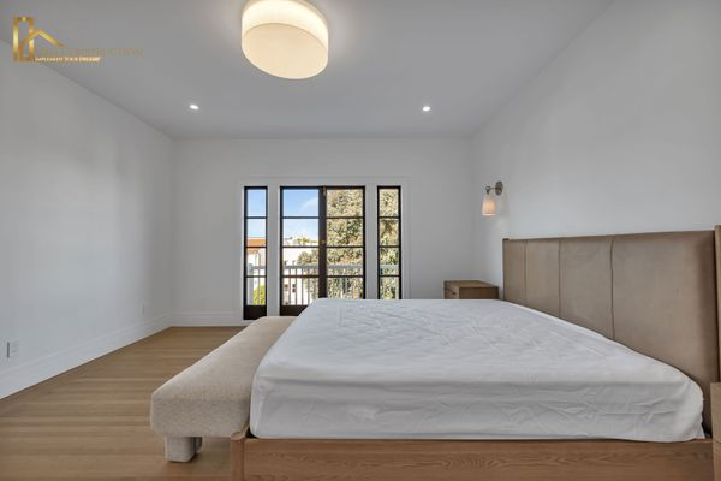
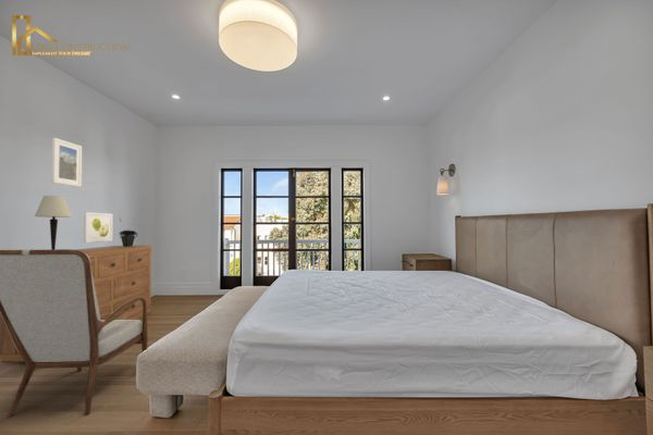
+ potted plant [119,217,138,247]
+ dresser [0,245,152,364]
+ table lamp [34,195,73,250]
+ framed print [83,211,114,244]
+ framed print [50,137,83,188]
+ armchair [0,248,149,419]
